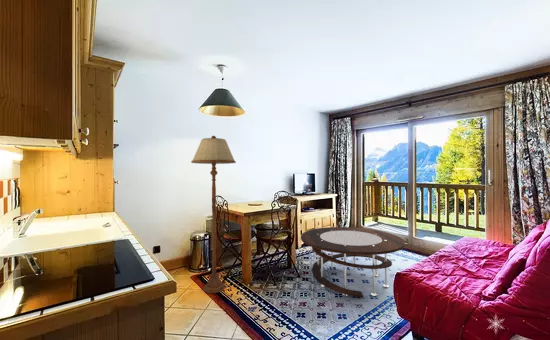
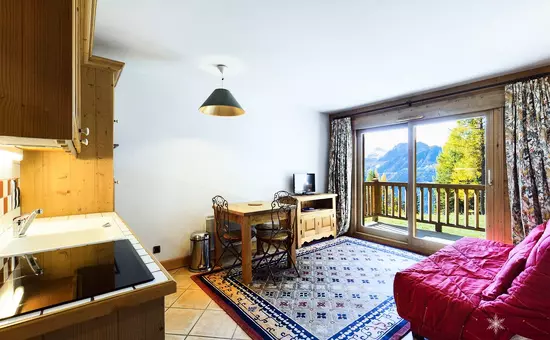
- coffee table [300,226,406,299]
- floor lamp [190,135,237,294]
